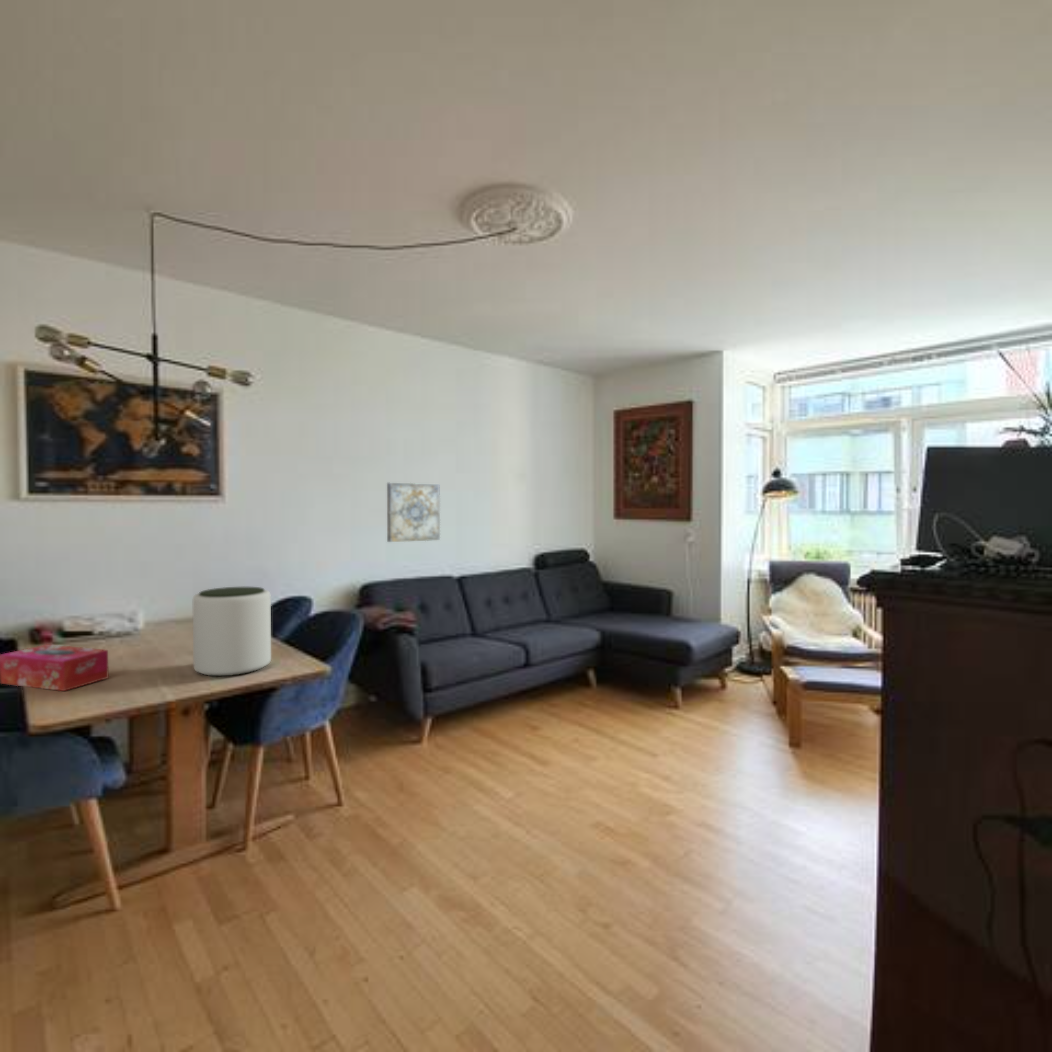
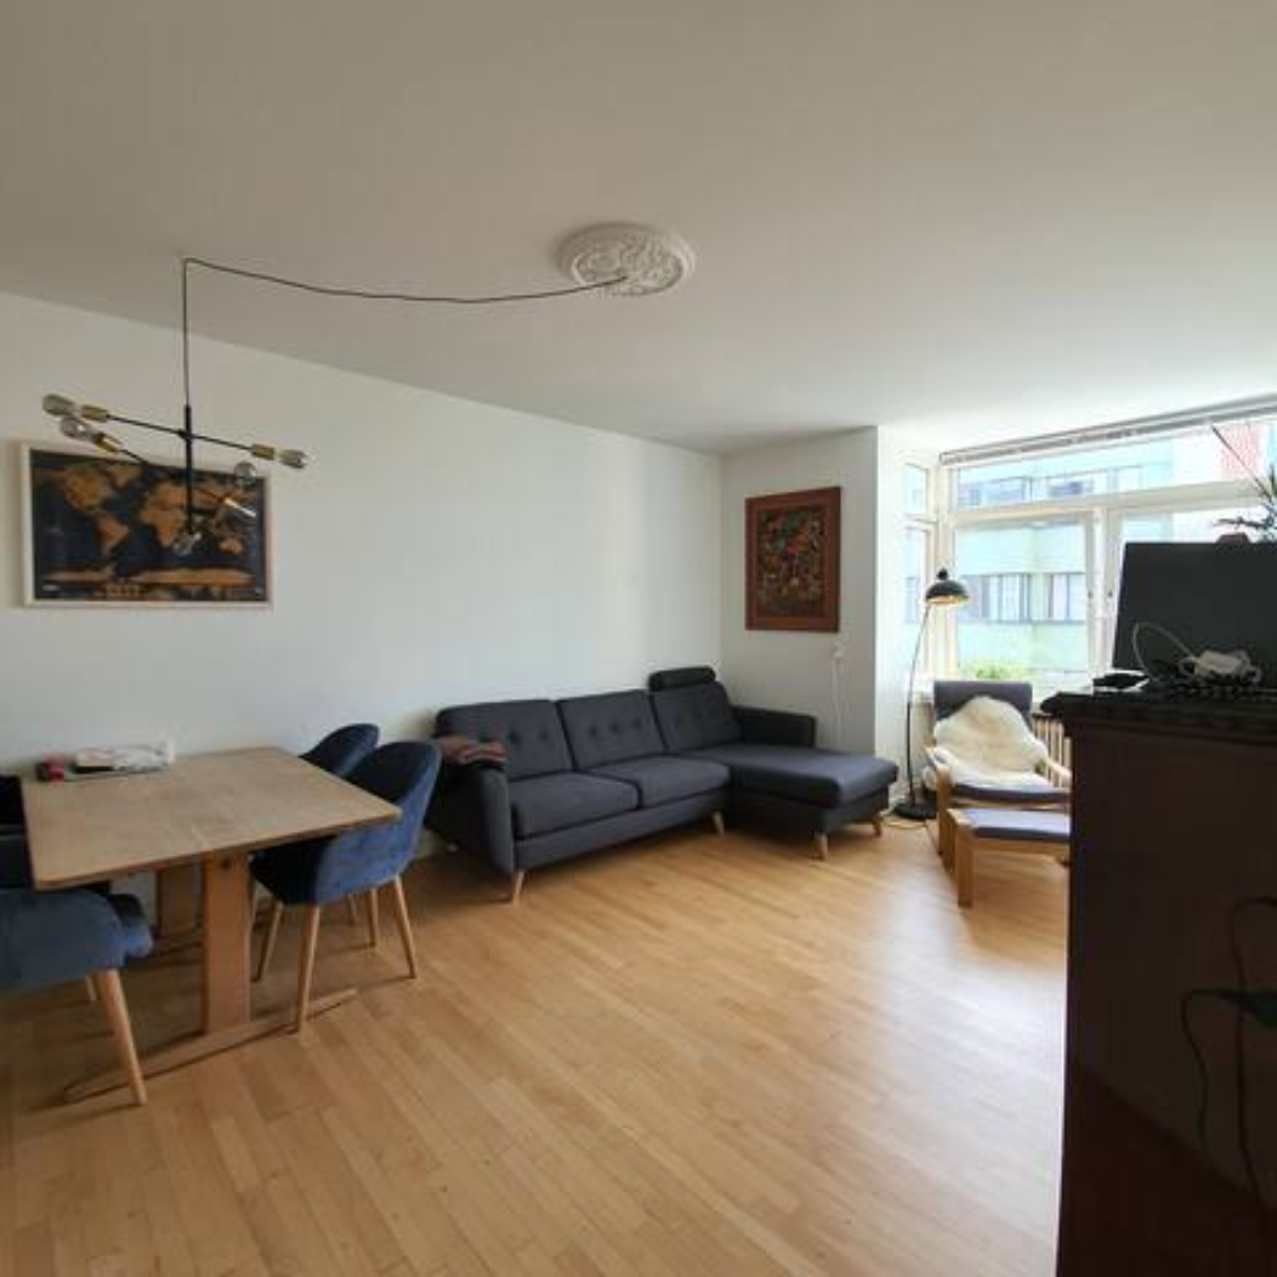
- plant pot [192,586,272,677]
- wall art [386,482,441,543]
- tissue box [0,644,110,692]
